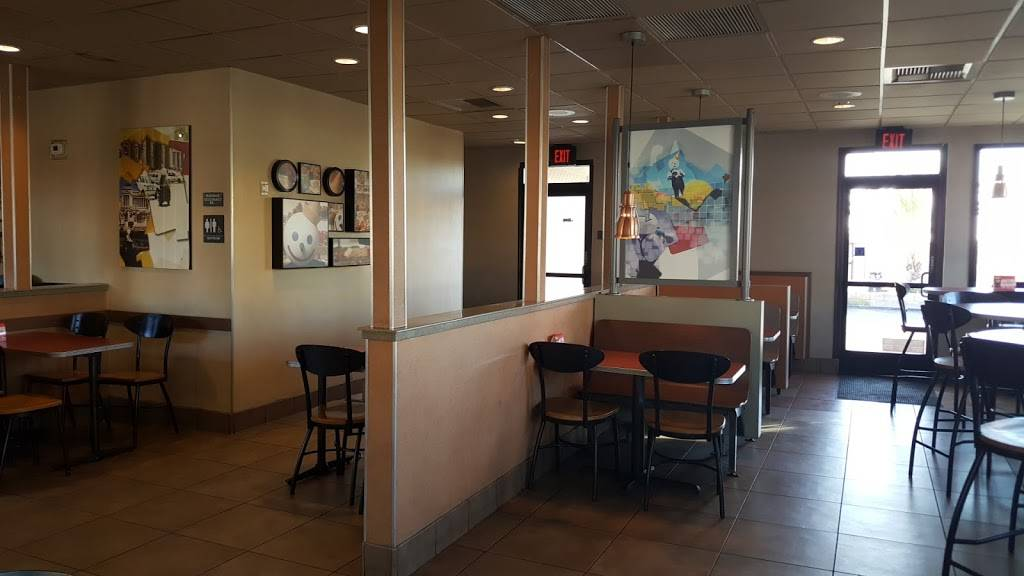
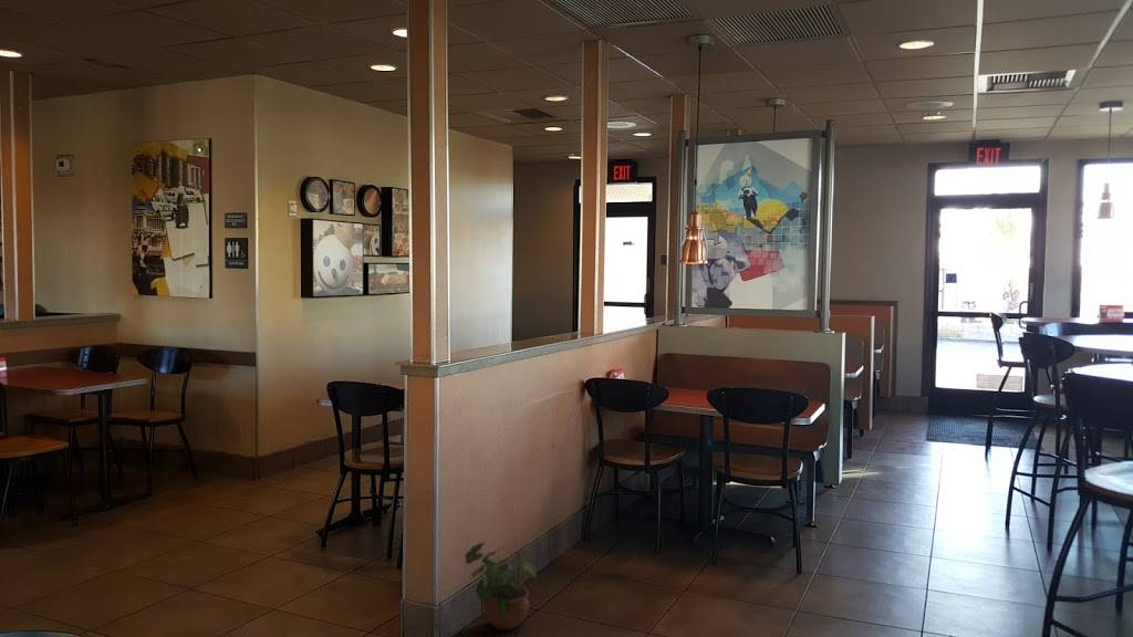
+ potted plant [464,542,538,631]
